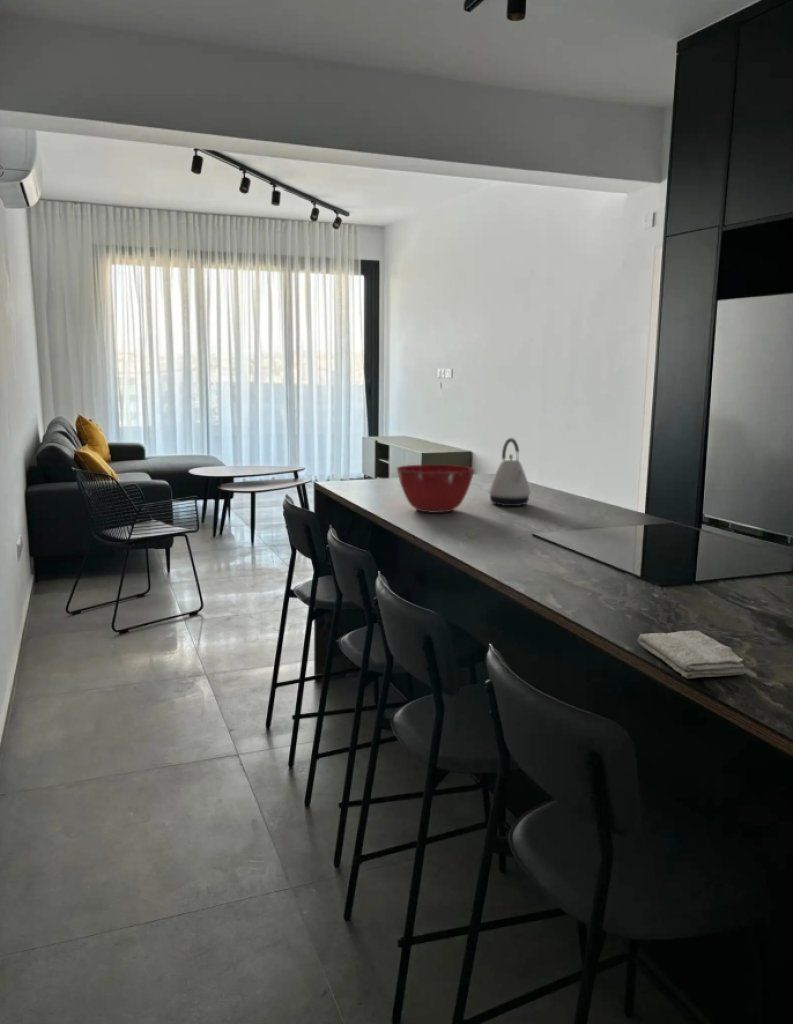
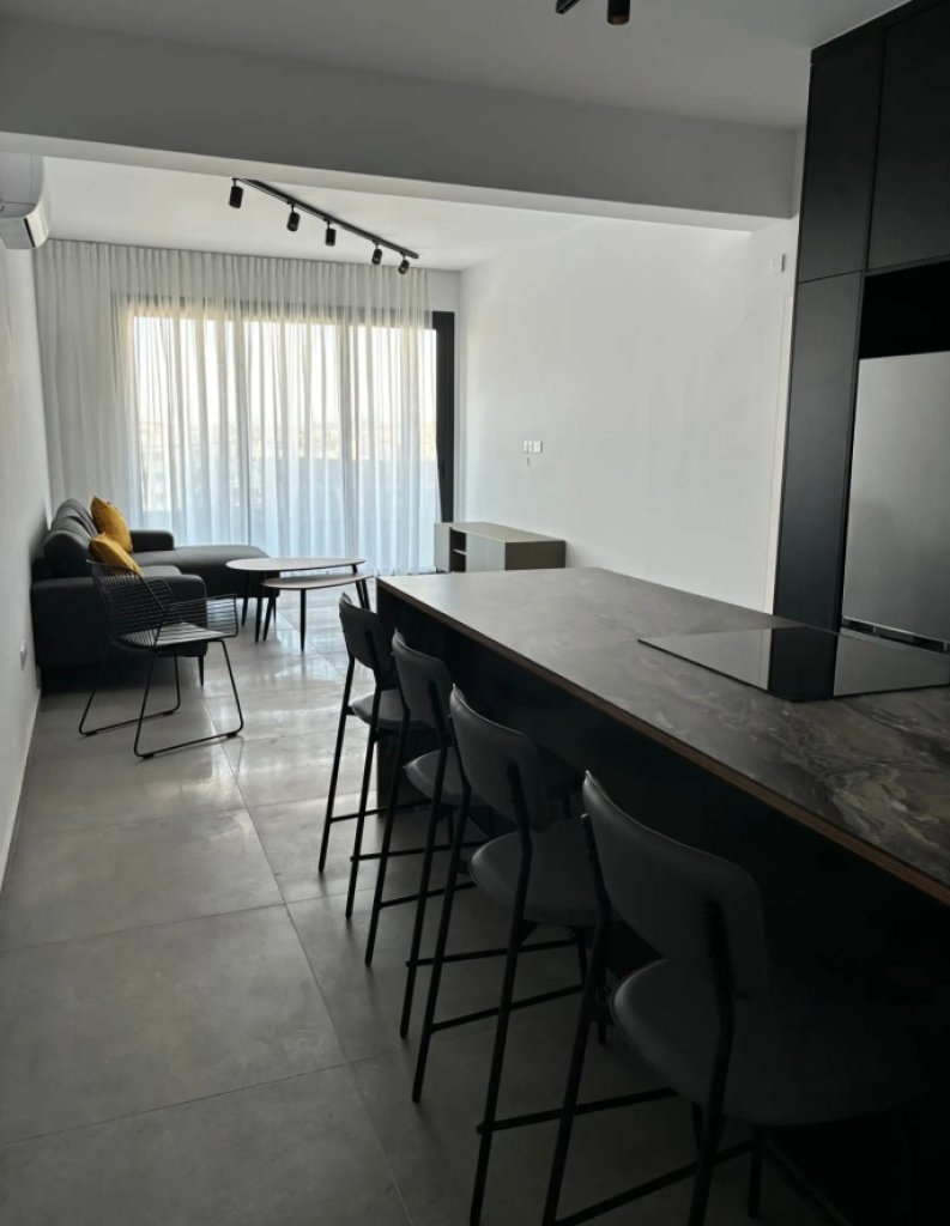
- washcloth [636,630,747,679]
- mixing bowl [395,464,476,514]
- kettle [487,437,532,507]
